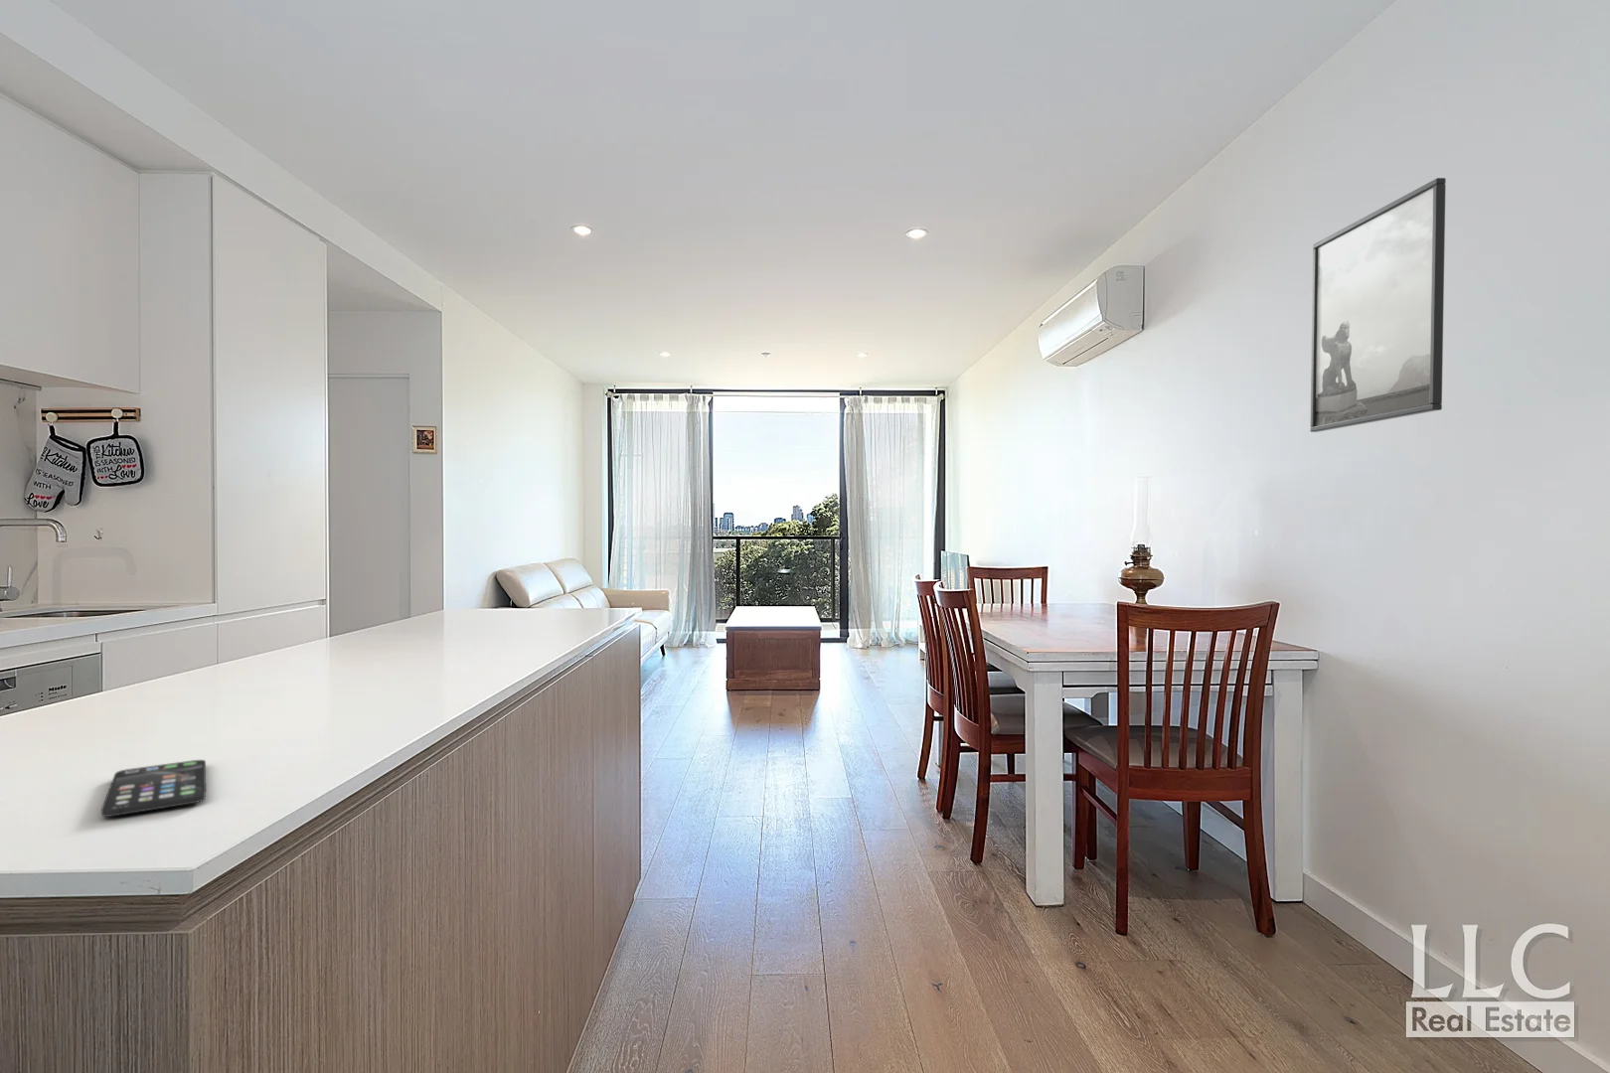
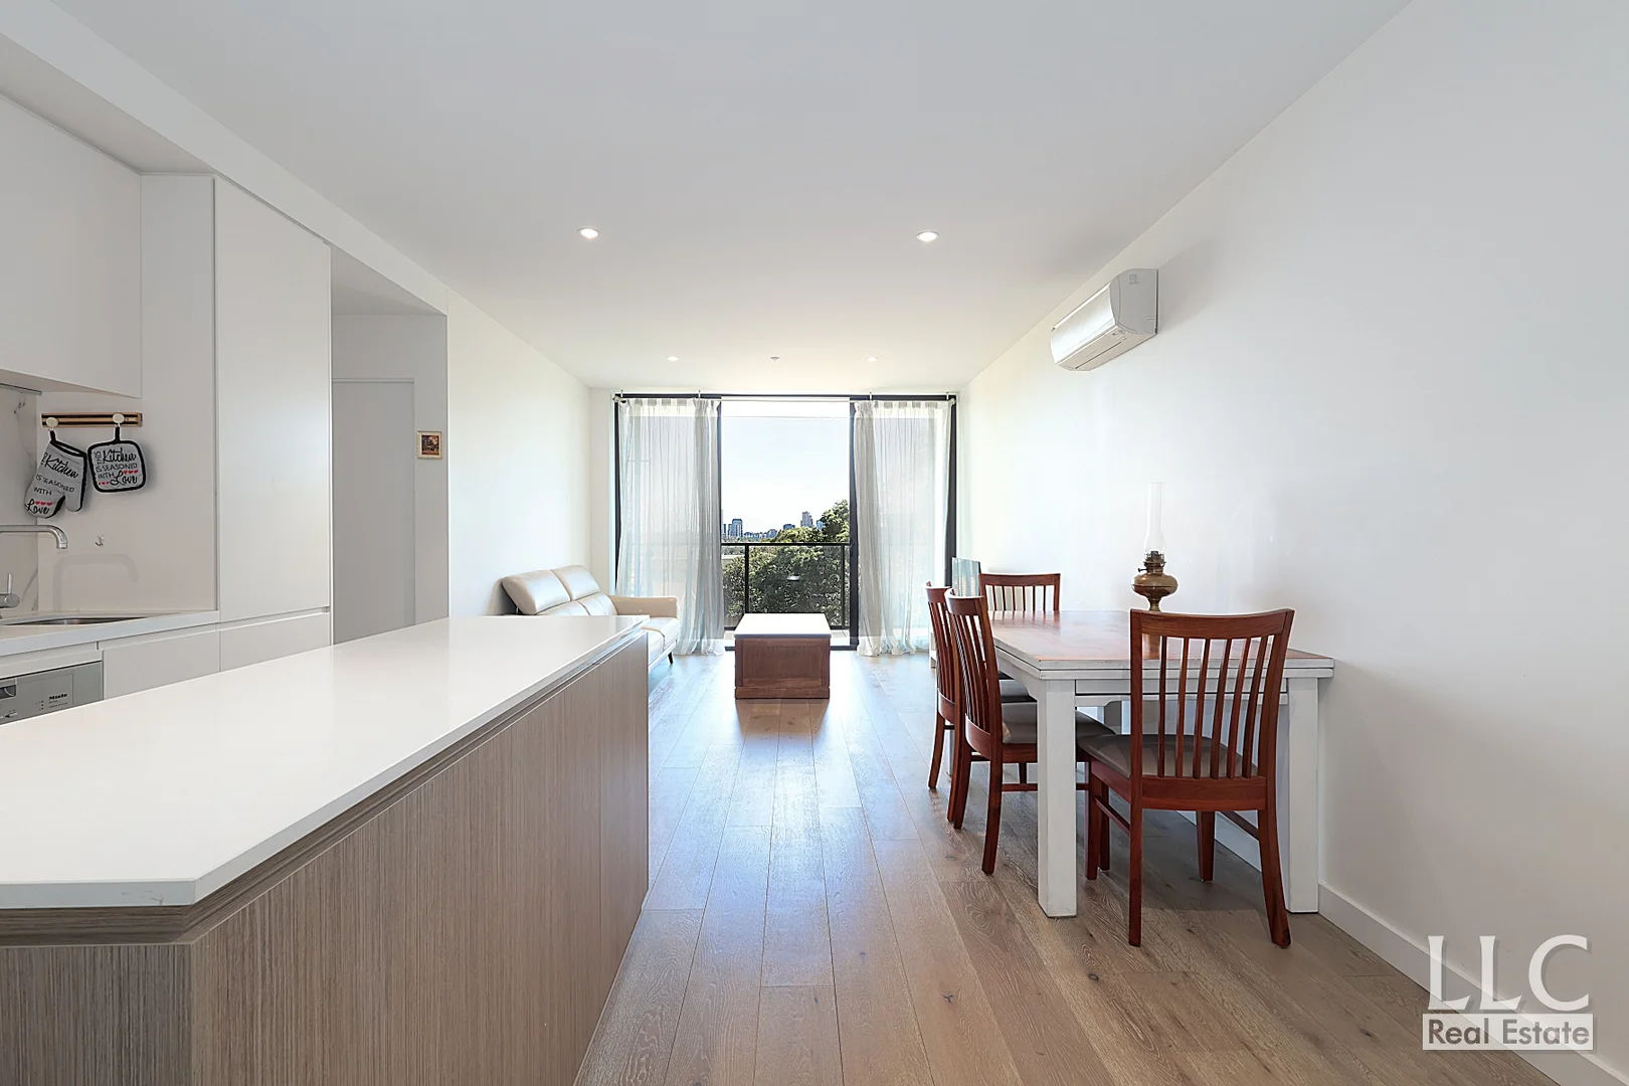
- smartphone [101,759,207,818]
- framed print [1309,177,1447,434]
